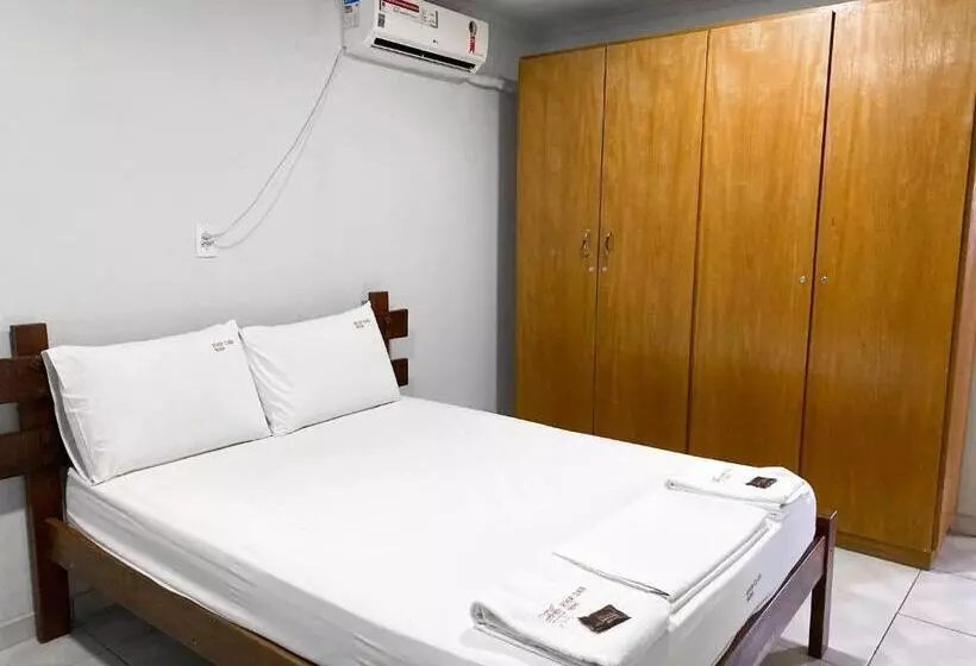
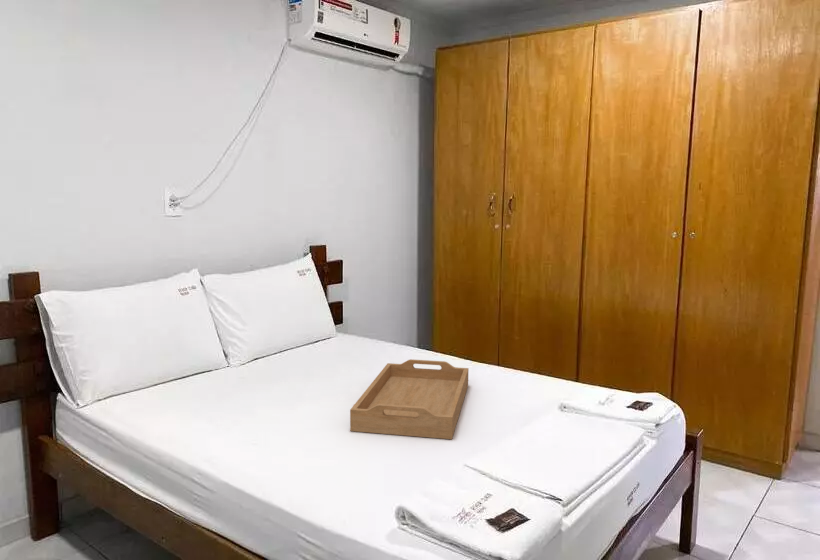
+ serving tray [349,358,469,440]
